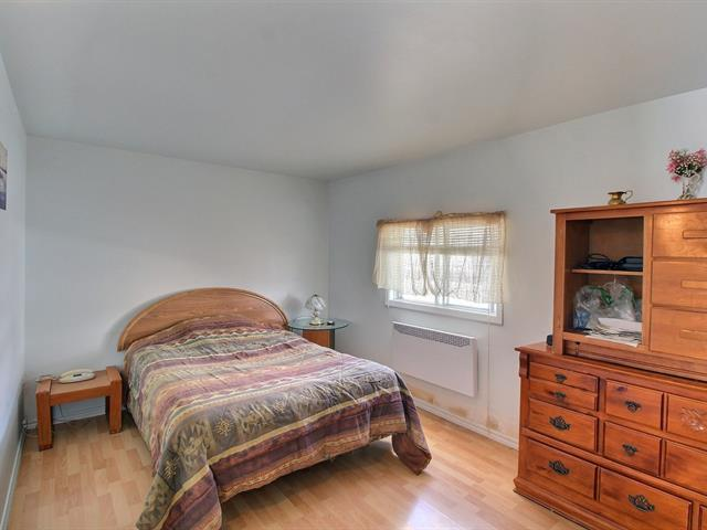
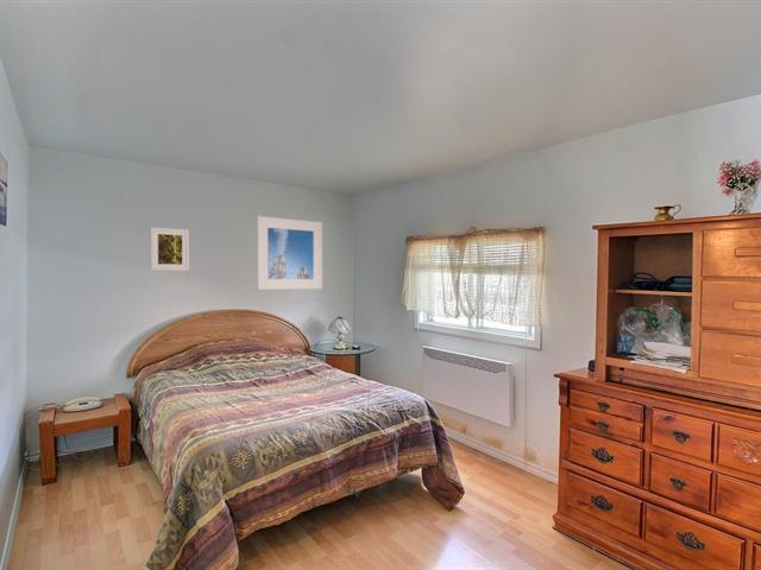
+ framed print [256,215,323,291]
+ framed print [150,226,190,272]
